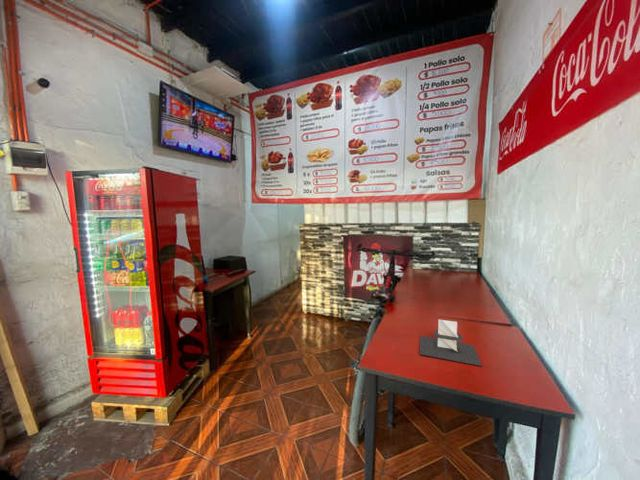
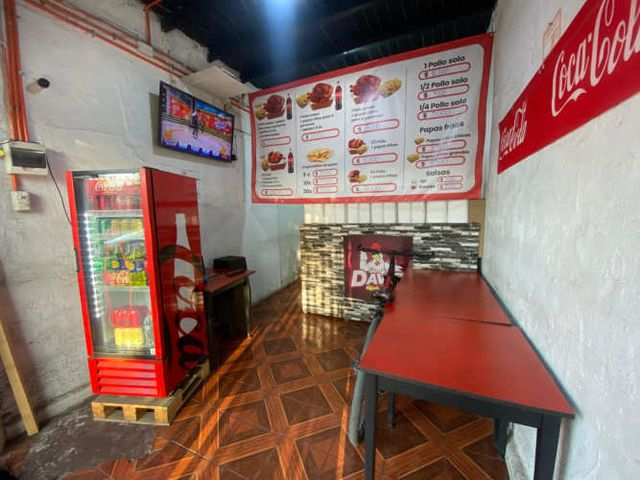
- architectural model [419,319,483,367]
